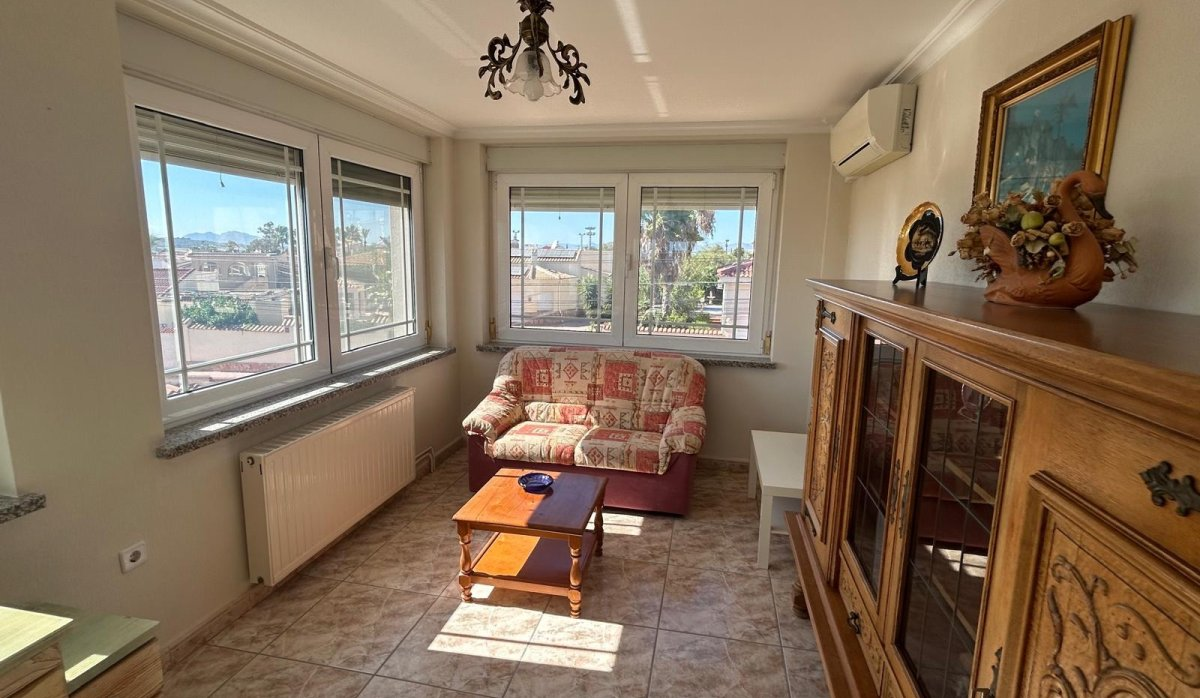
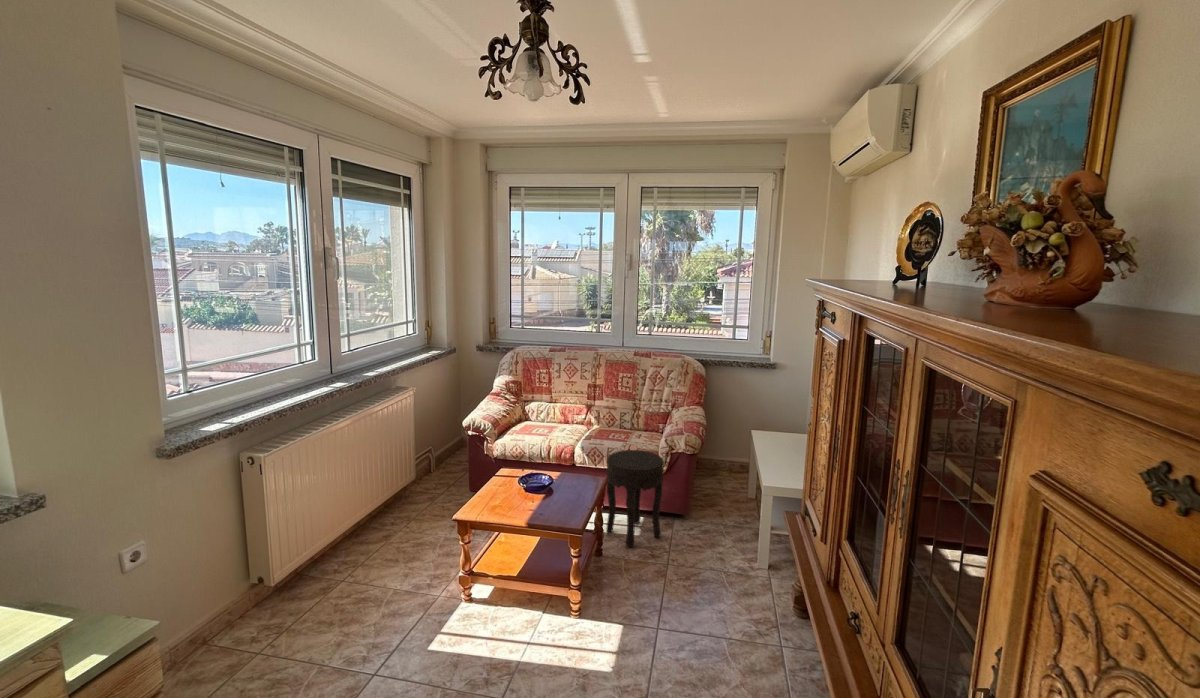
+ side table [605,449,665,548]
